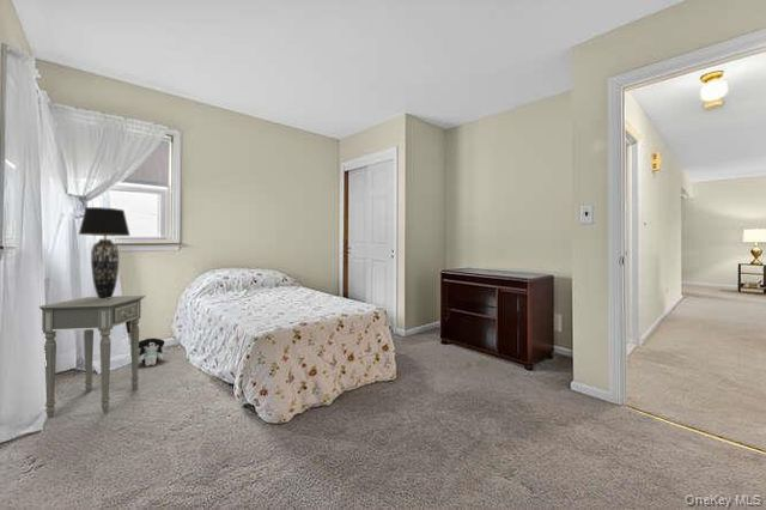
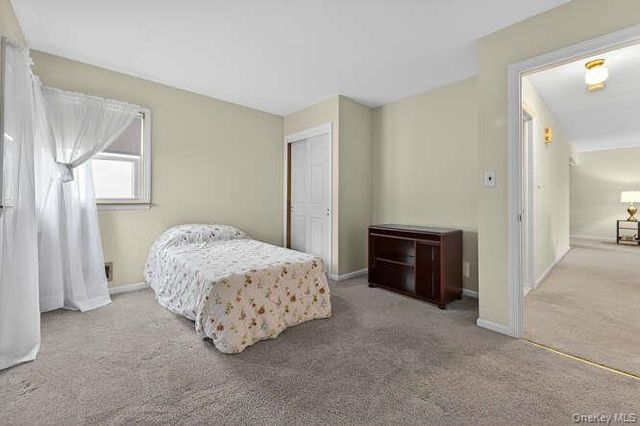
- side table [38,295,146,418]
- plush toy [138,336,169,368]
- table lamp [78,206,132,299]
